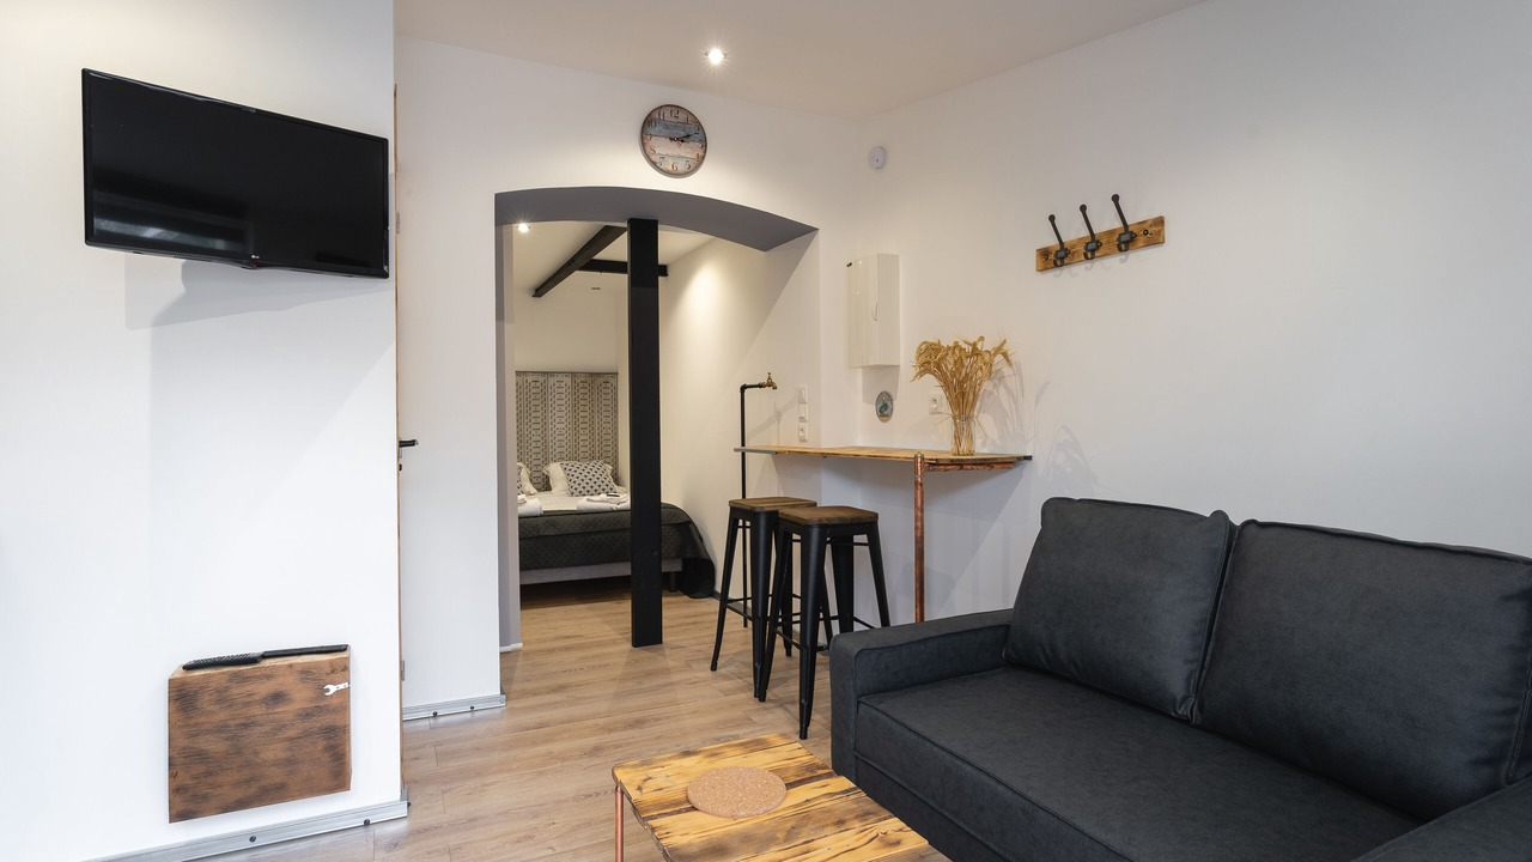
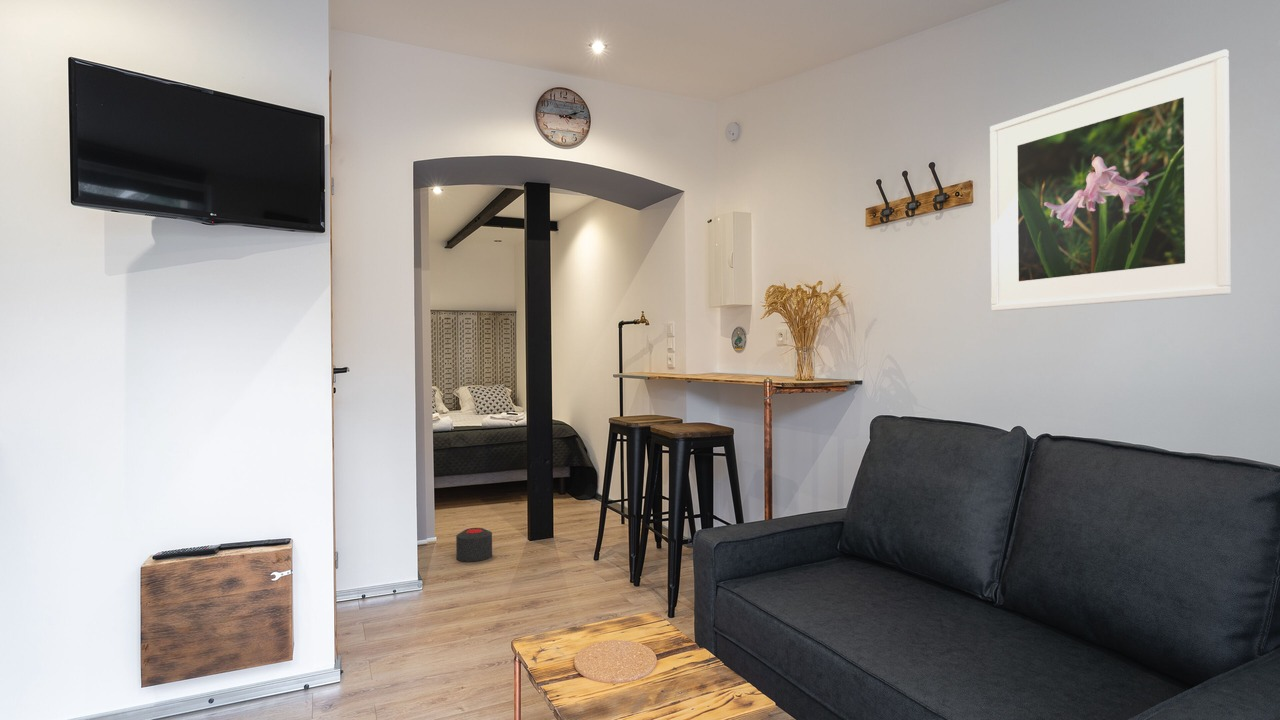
+ speaker [455,527,493,563]
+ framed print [989,48,1232,312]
